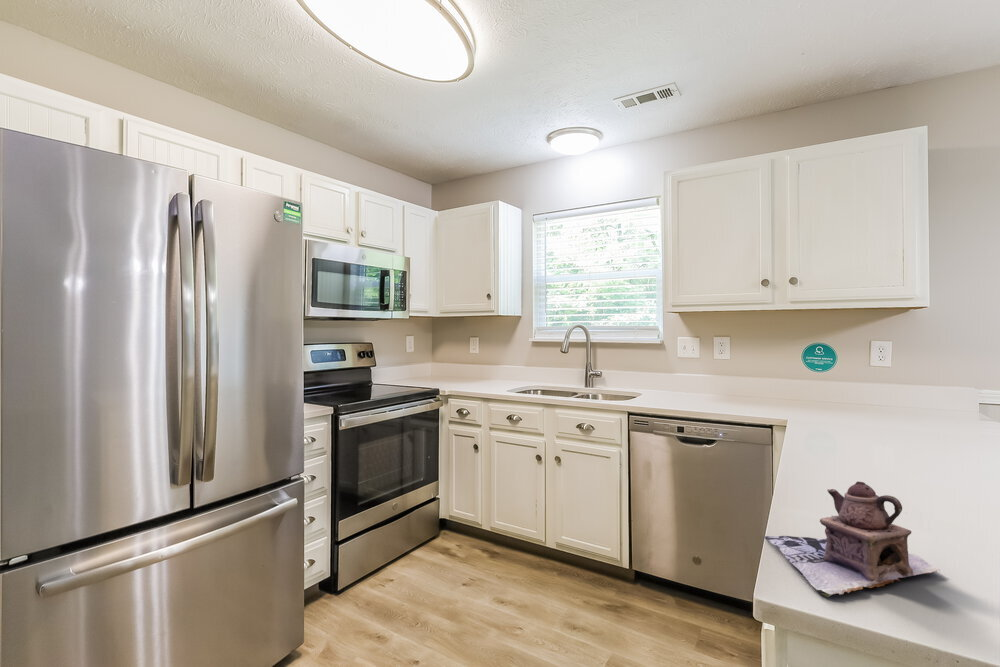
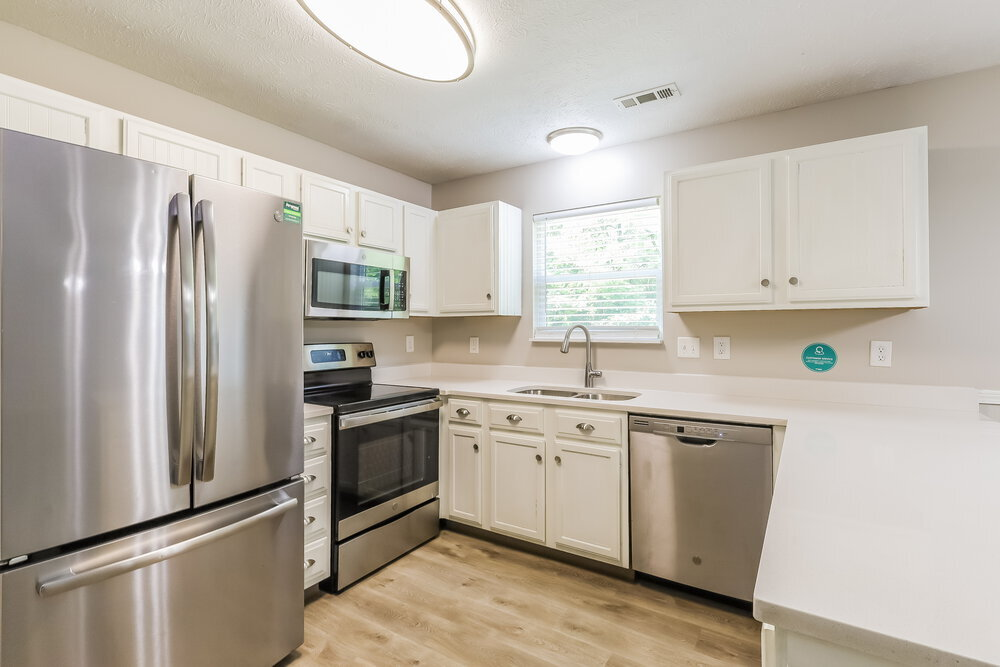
- teapot [764,480,940,598]
